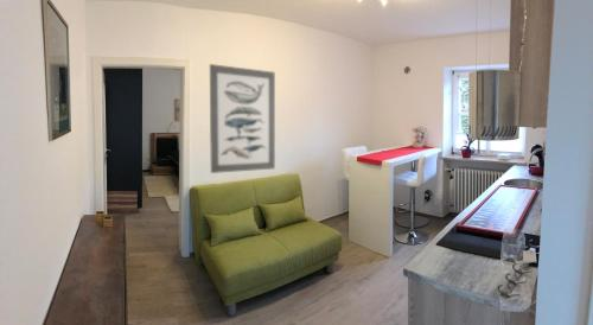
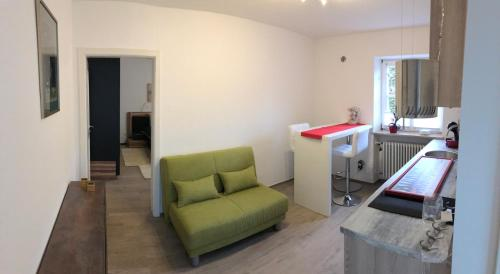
- wall art [209,63,276,174]
